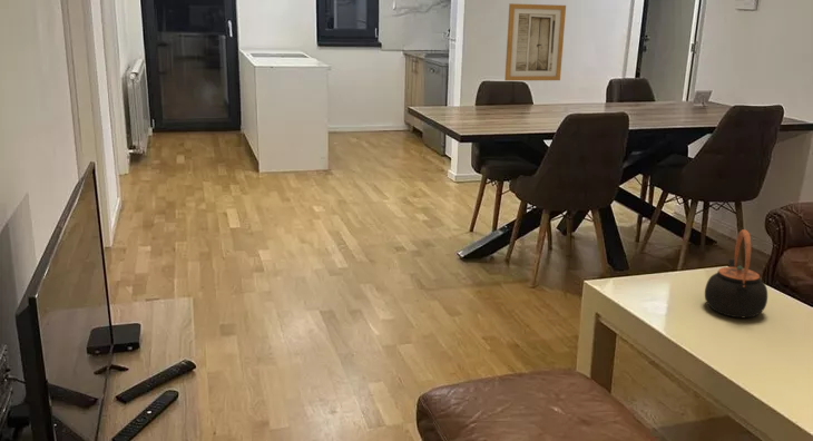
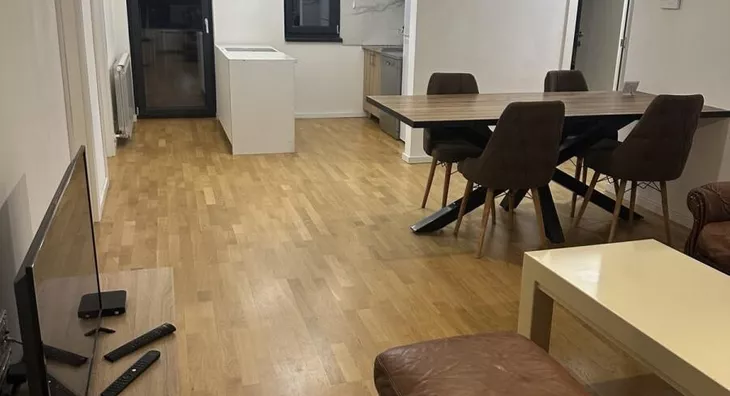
- wall art [503,2,567,81]
- teapot [704,228,768,318]
